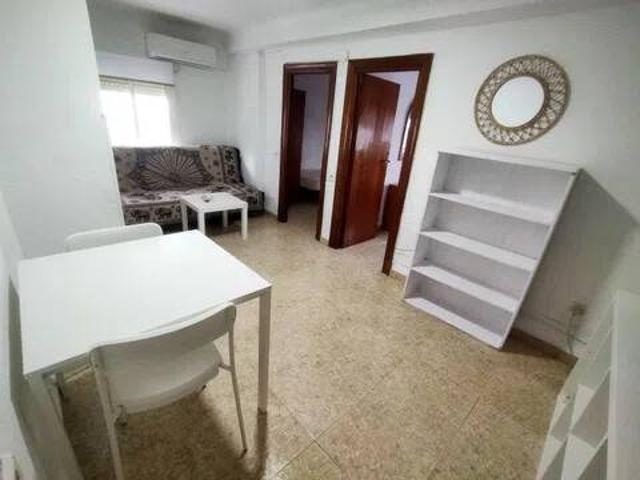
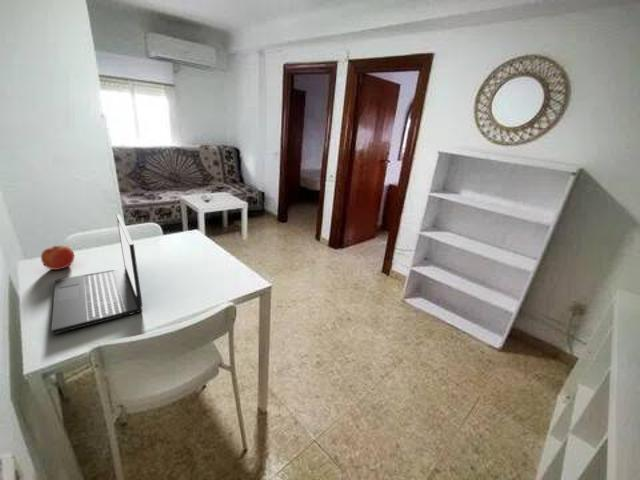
+ fruit [40,244,75,271]
+ laptop [50,213,143,335]
